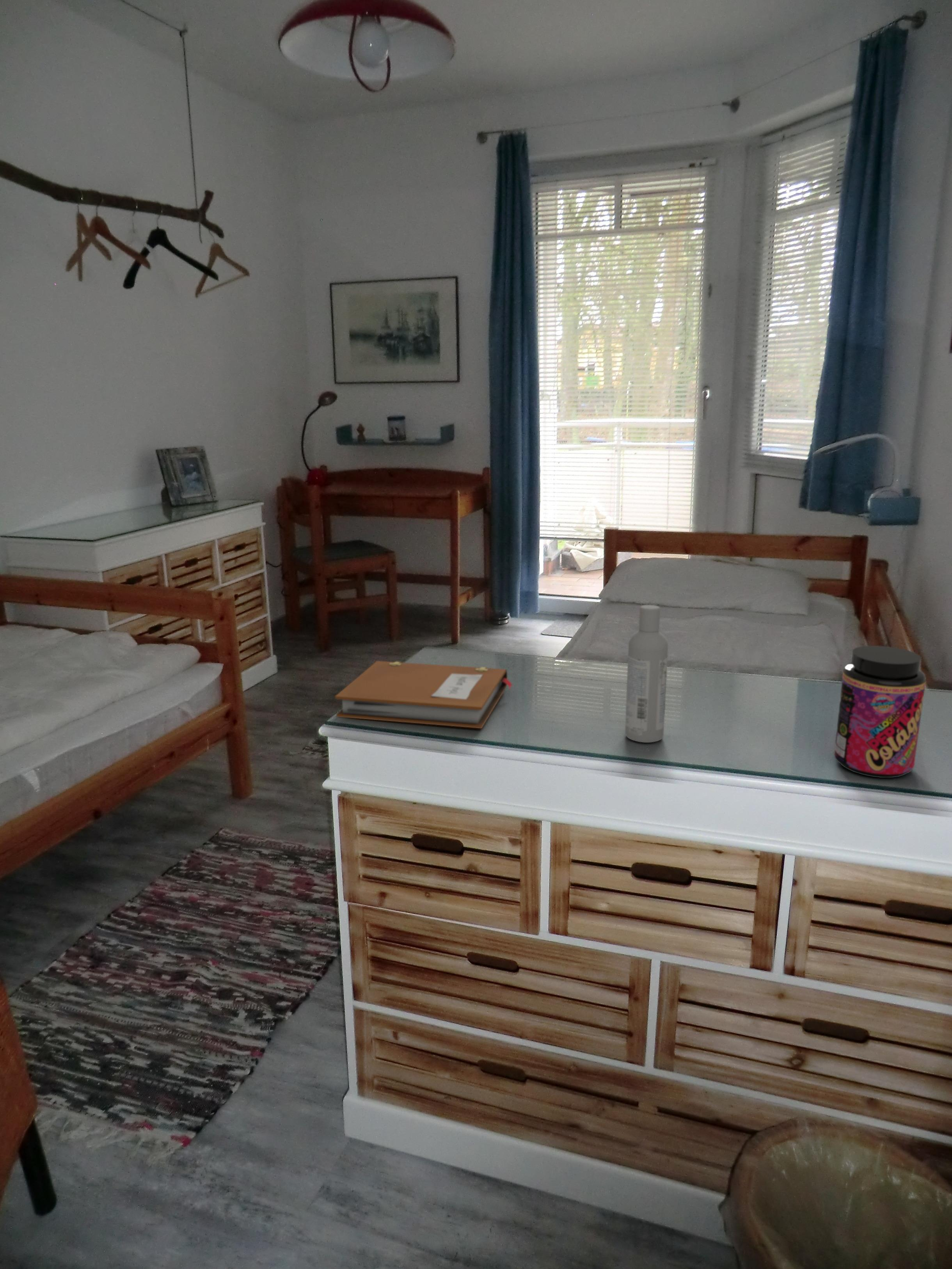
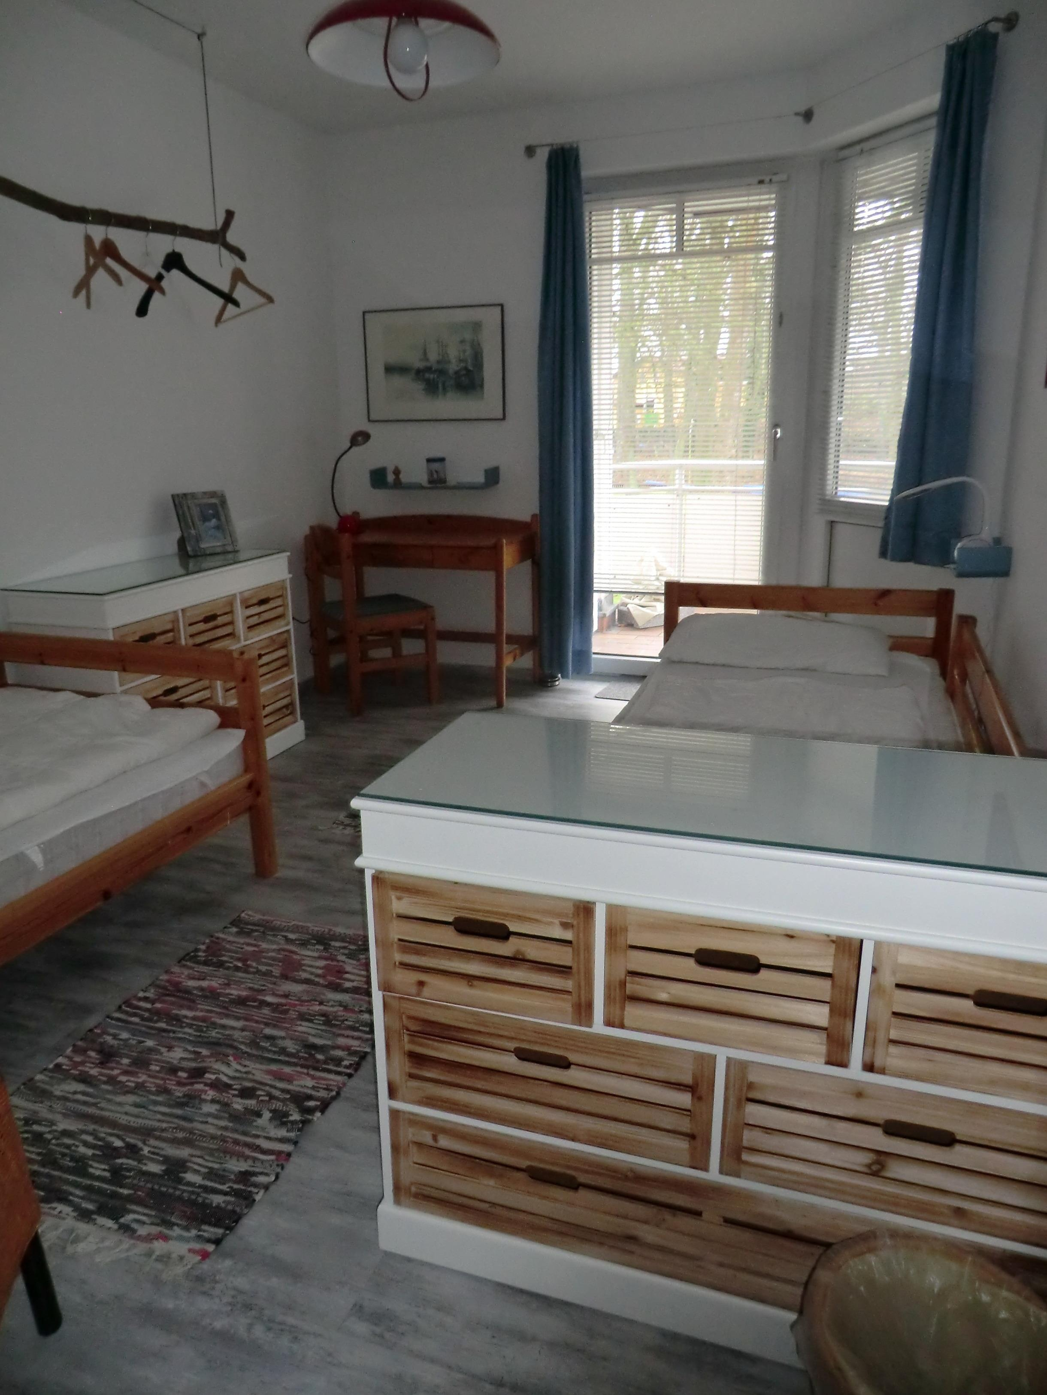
- jar [834,645,926,778]
- bottle [625,605,669,743]
- notebook [335,660,513,729]
